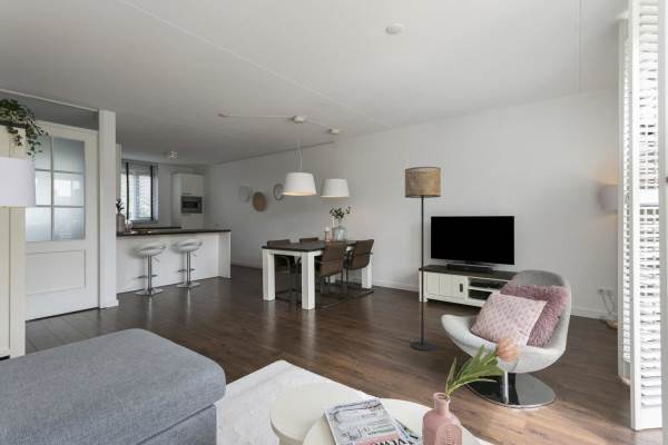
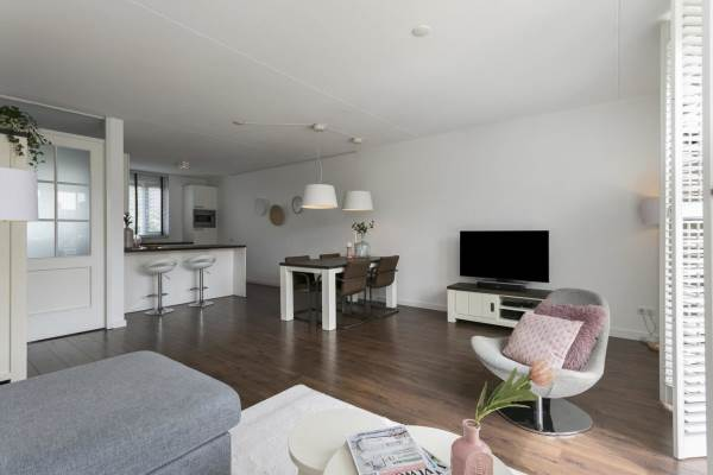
- floor lamp [404,166,442,352]
